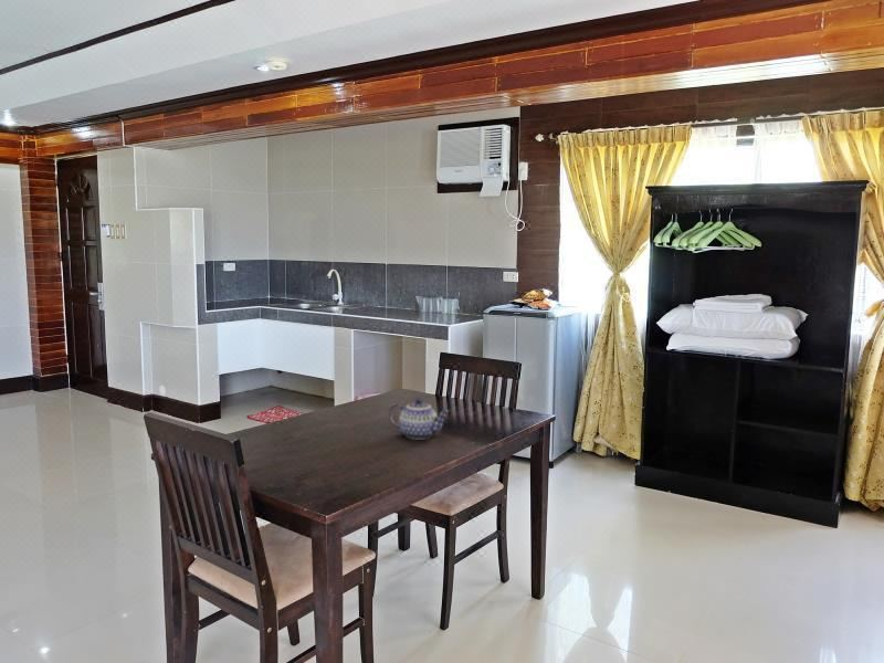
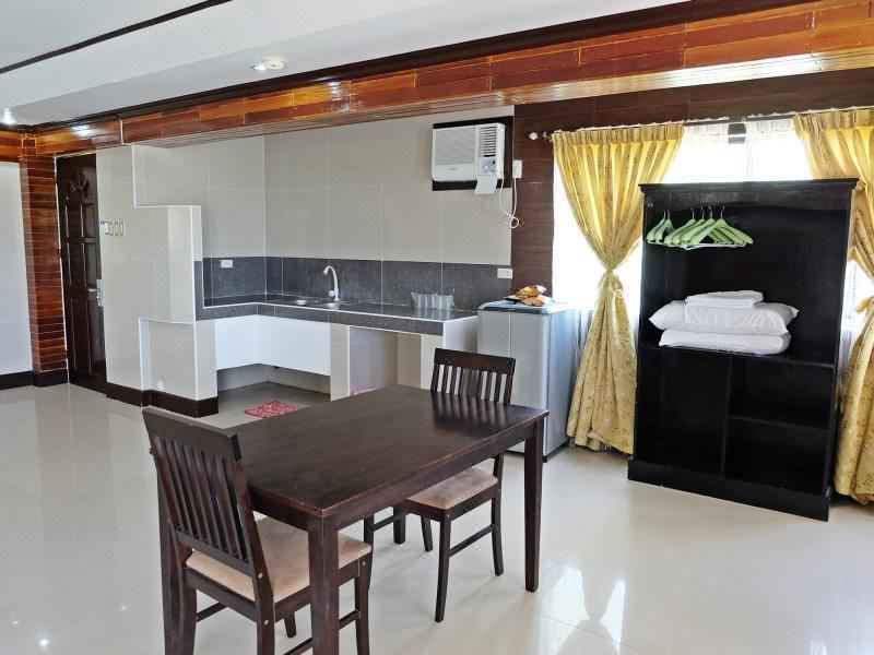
- teapot [388,398,450,441]
